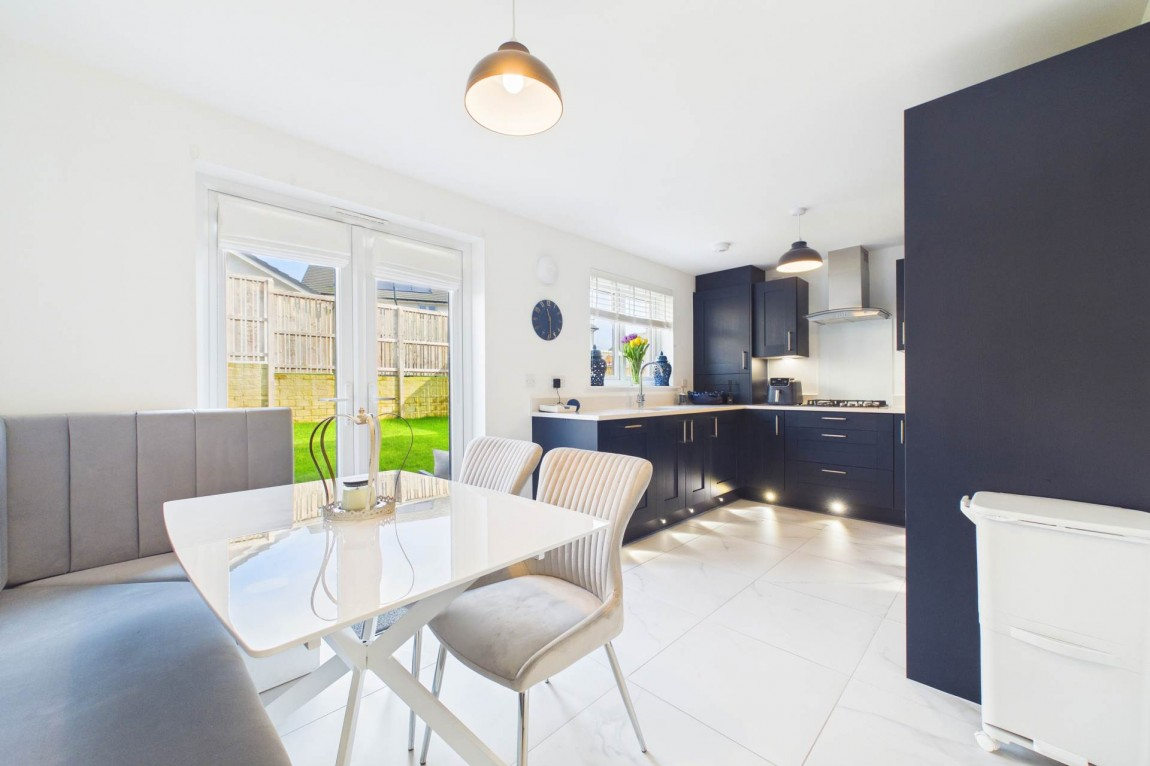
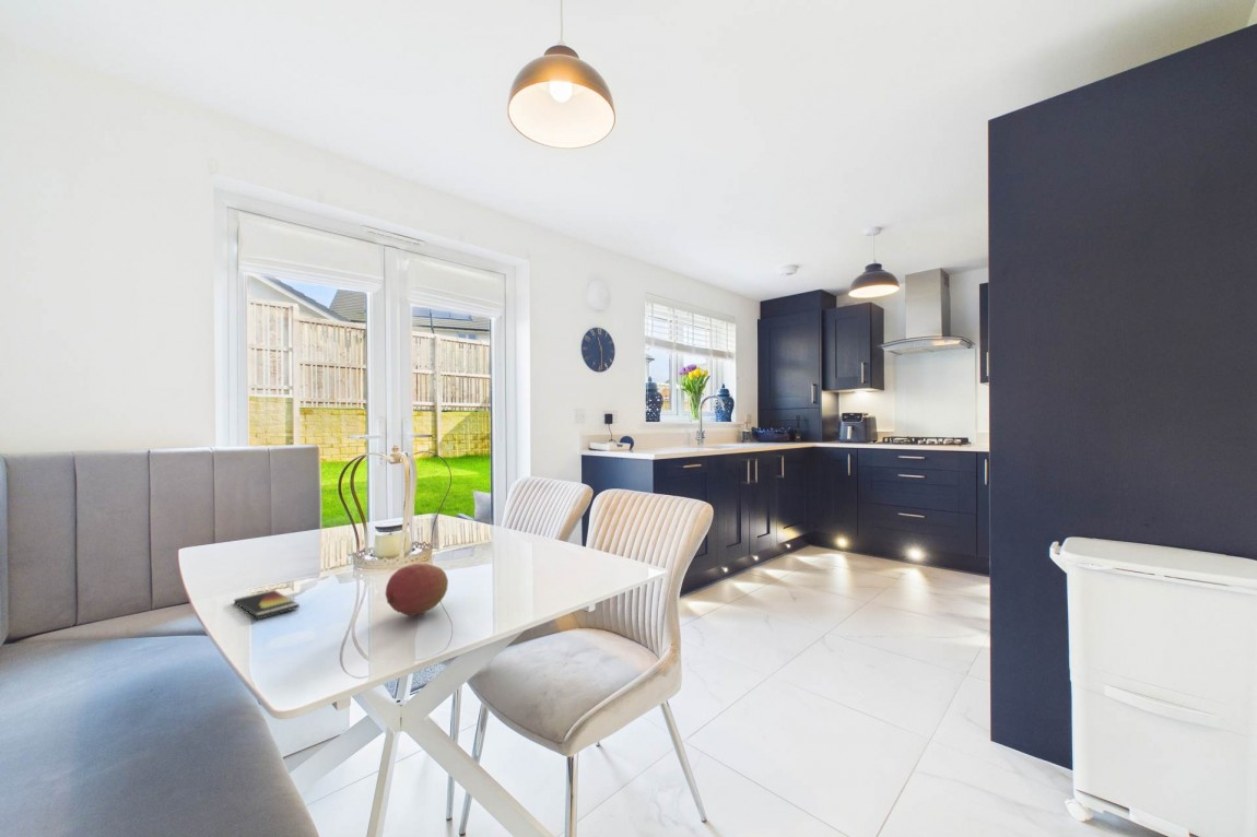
+ smartphone [233,589,301,620]
+ fruit [384,563,449,616]
